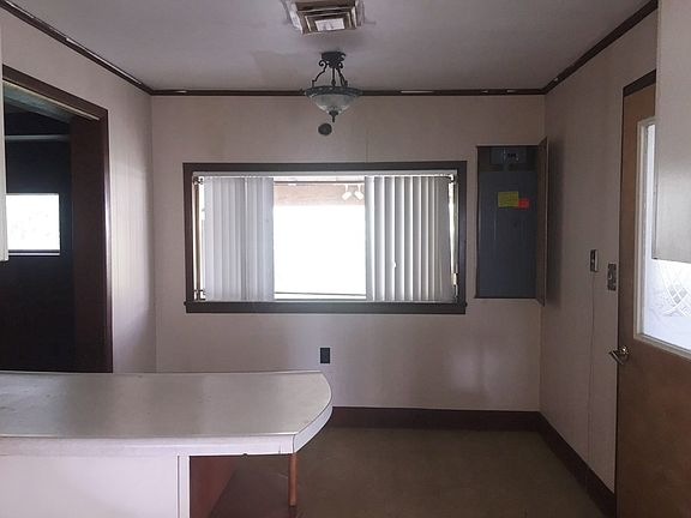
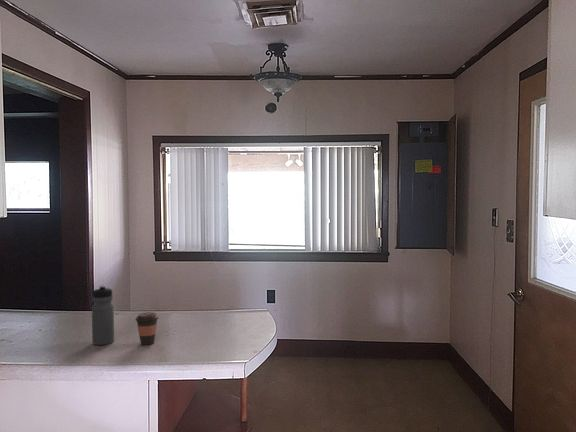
+ coffee cup [134,311,160,346]
+ water bottle [91,284,115,346]
